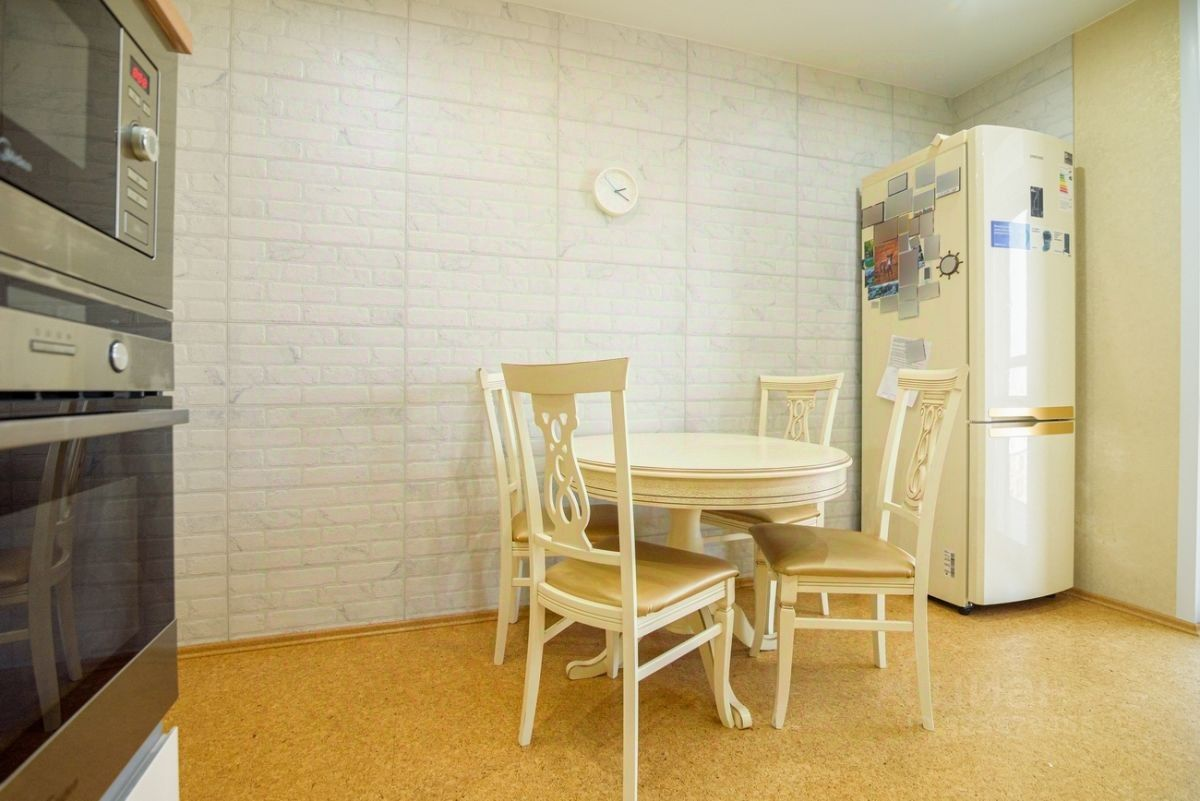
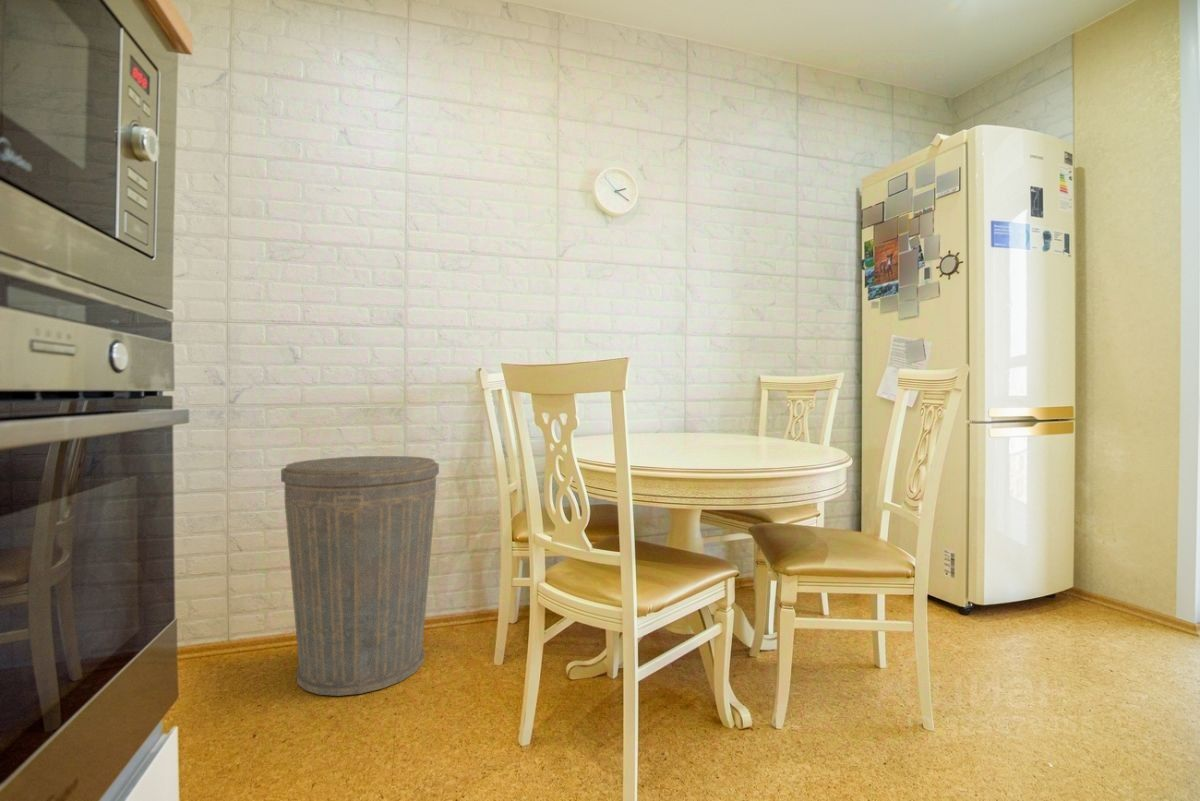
+ trash can [280,455,440,697]
